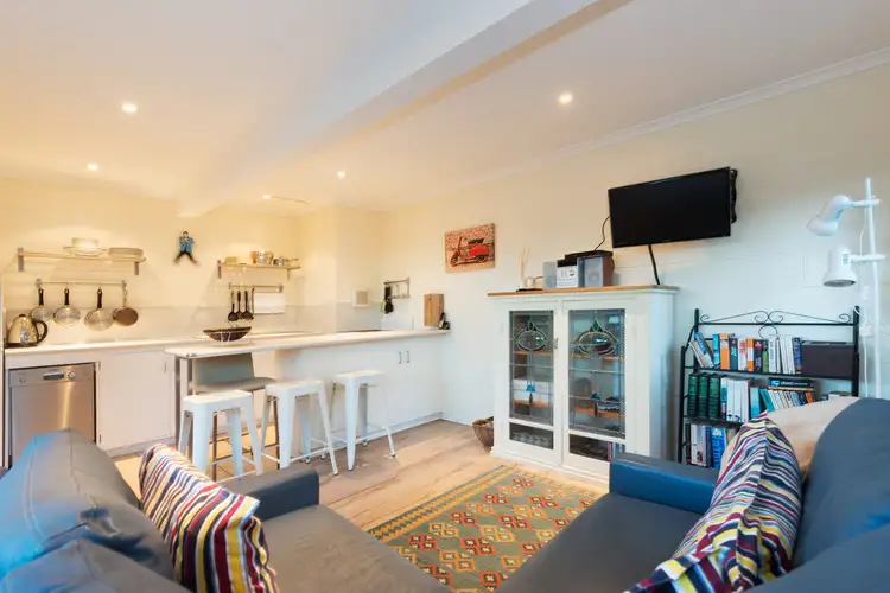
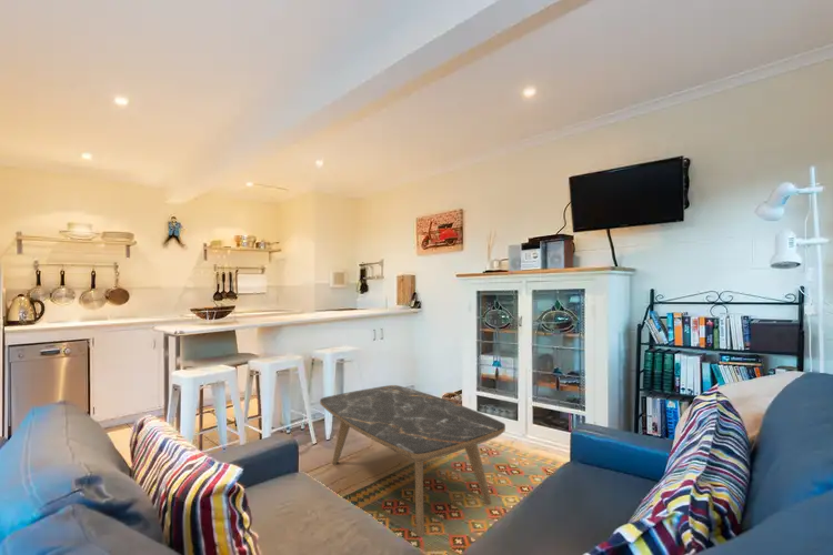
+ coffee table [319,384,506,537]
